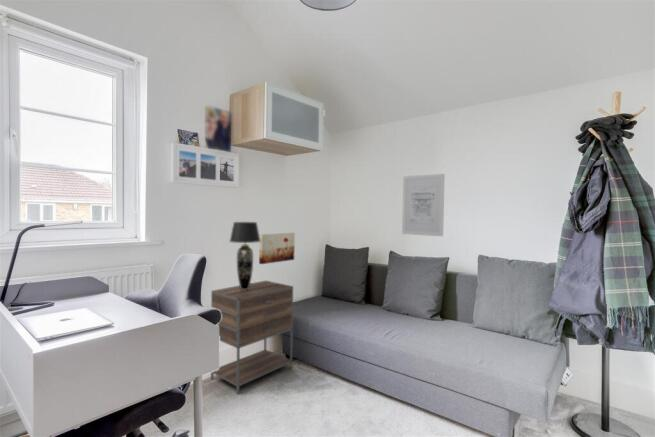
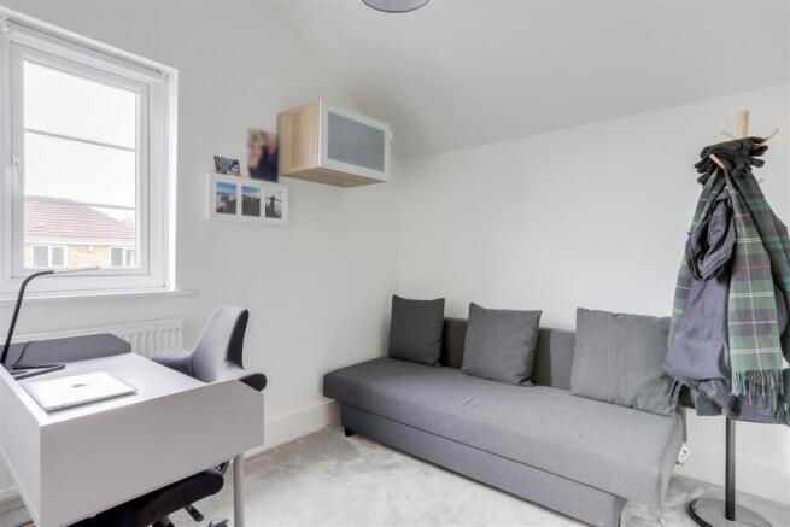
- wall art [258,232,296,265]
- wall art [401,173,445,237]
- nightstand [210,280,294,396]
- table lamp [228,221,260,290]
